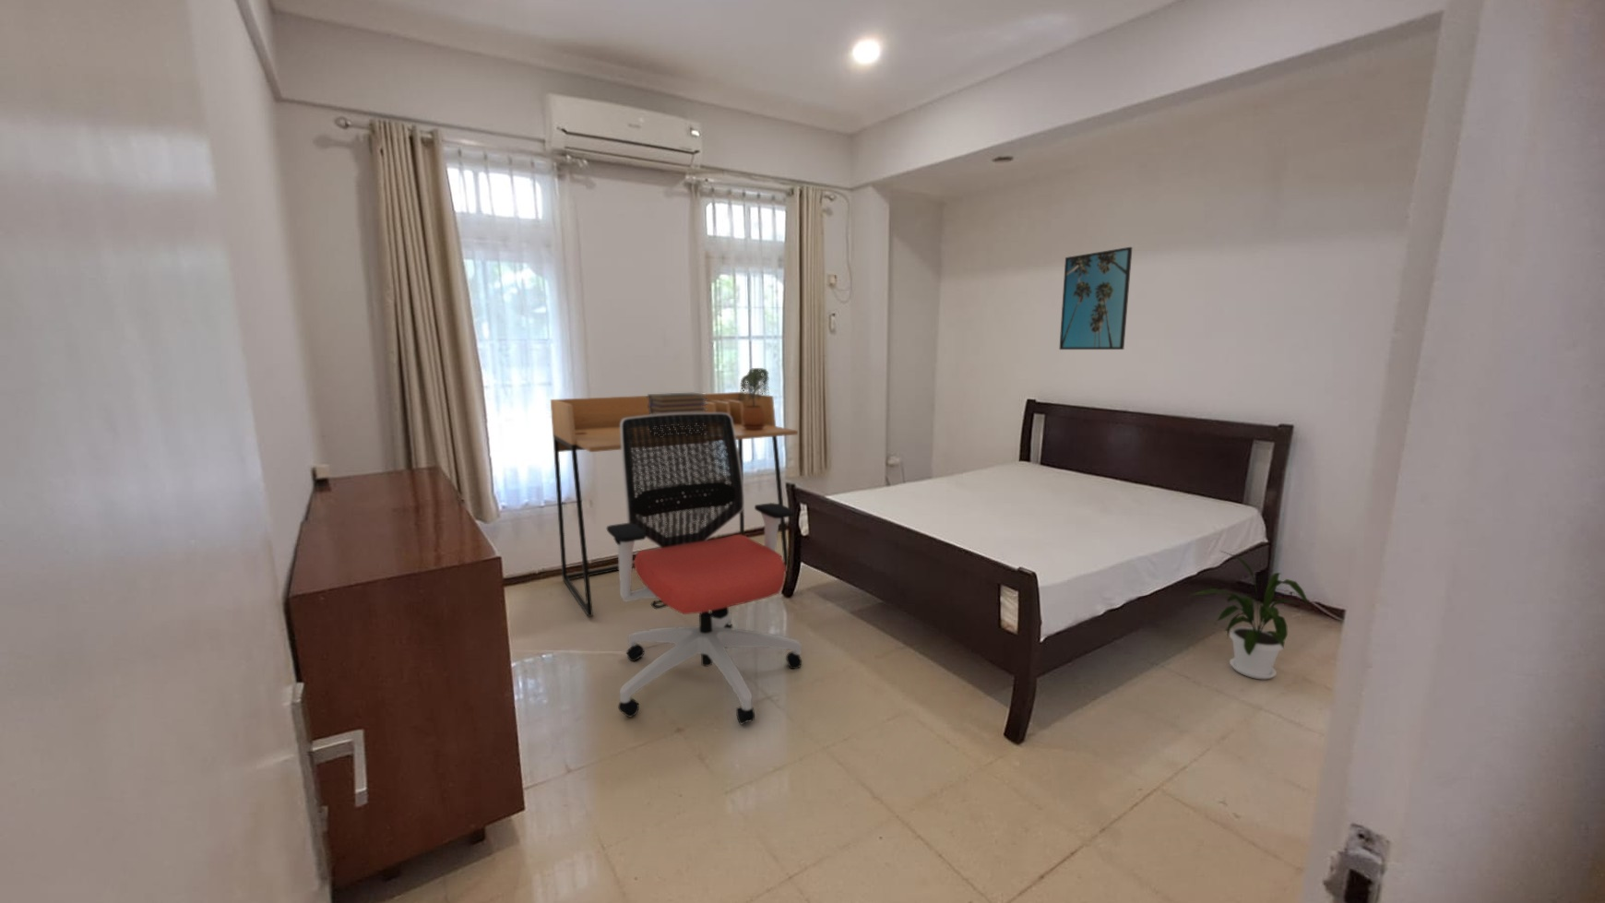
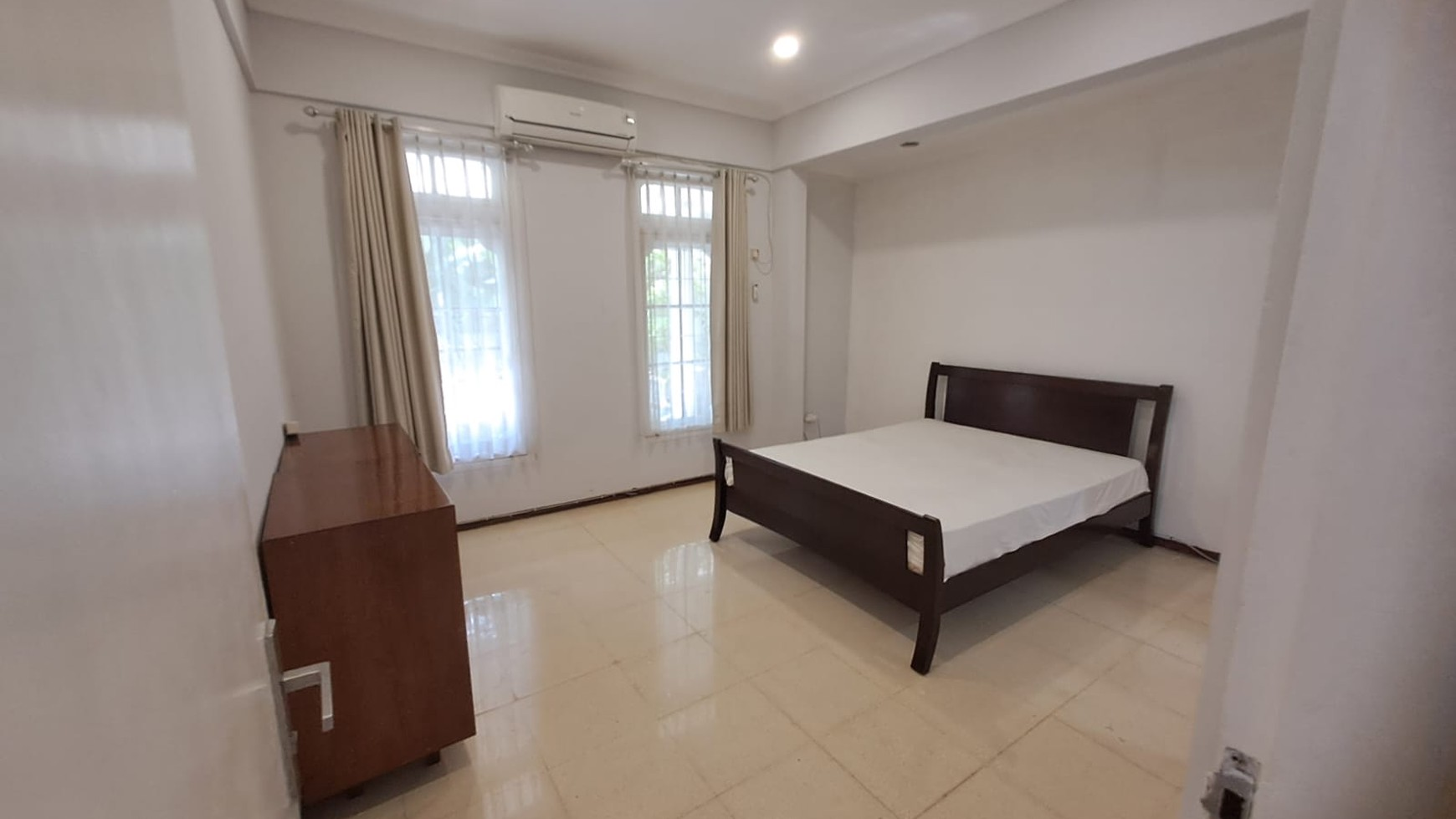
- potted plant [739,367,771,430]
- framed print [1058,246,1133,351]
- book stack [647,393,708,438]
- house plant [1189,550,1308,680]
- desk [550,391,799,619]
- office chair [606,412,803,725]
